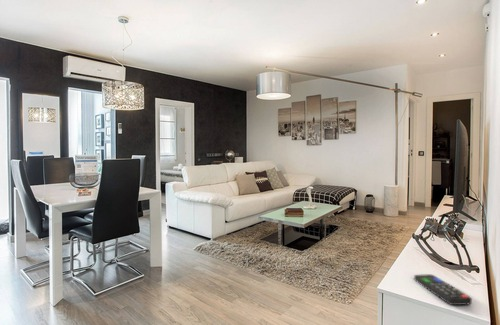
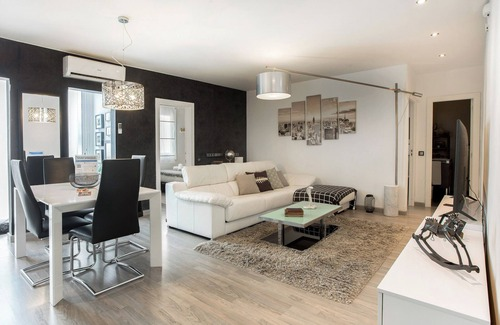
- remote control [413,273,473,306]
